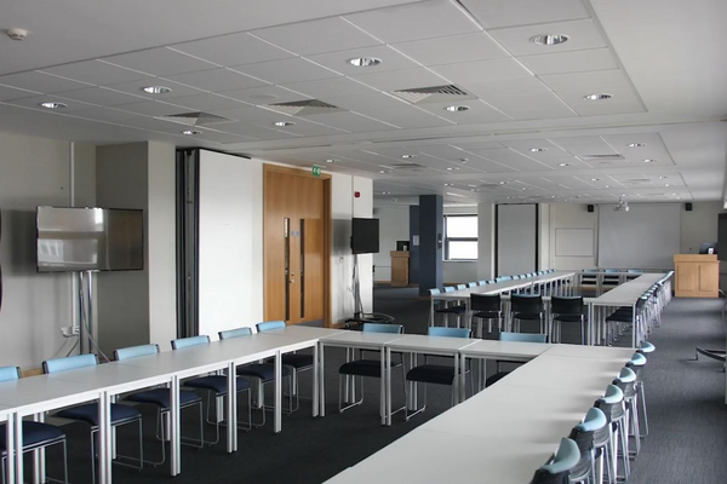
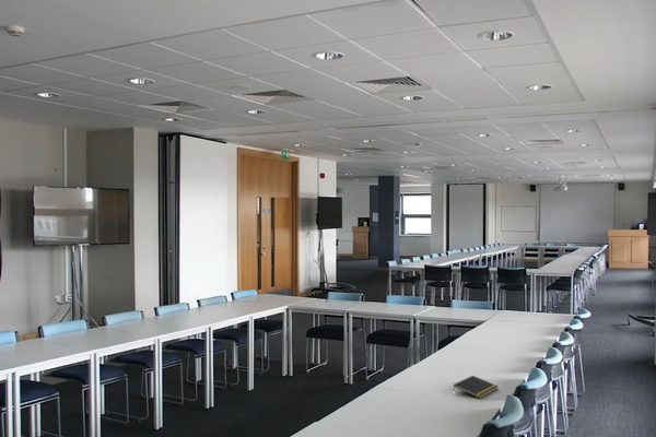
+ notepad [453,375,500,399]
